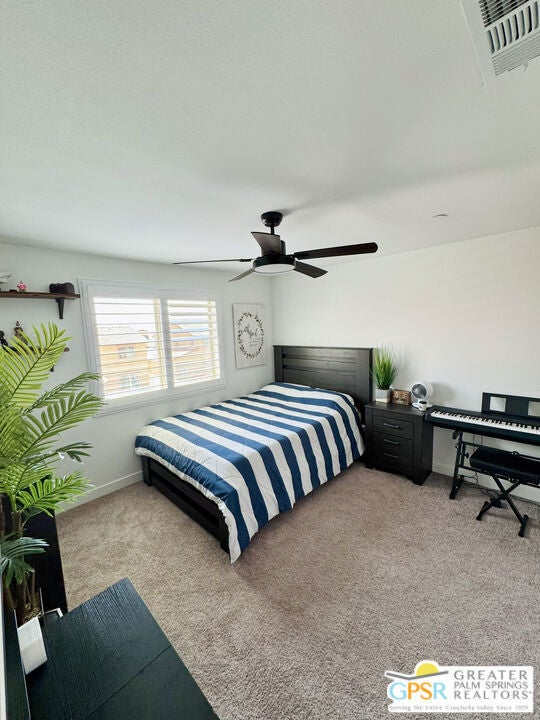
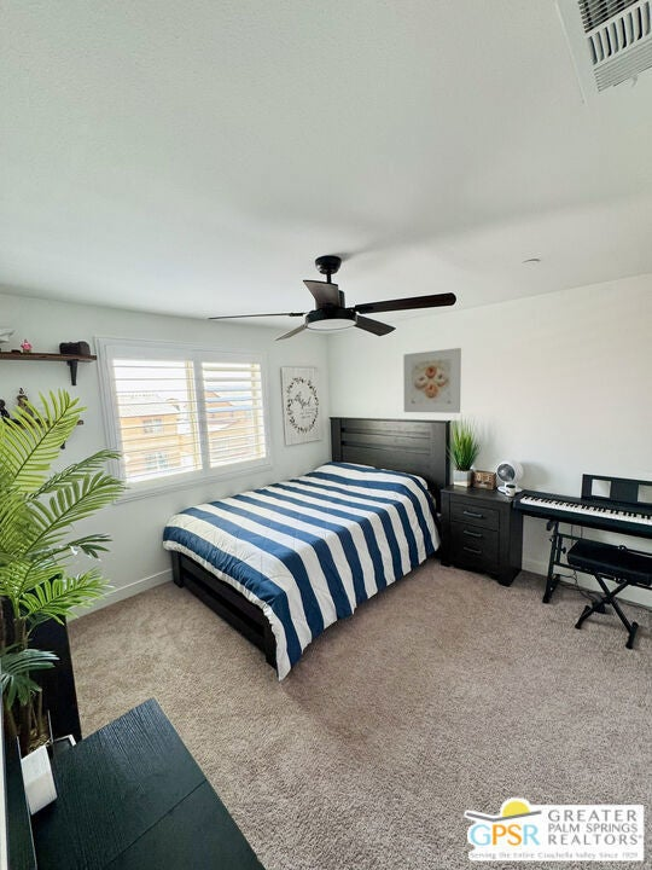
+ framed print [402,347,462,414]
